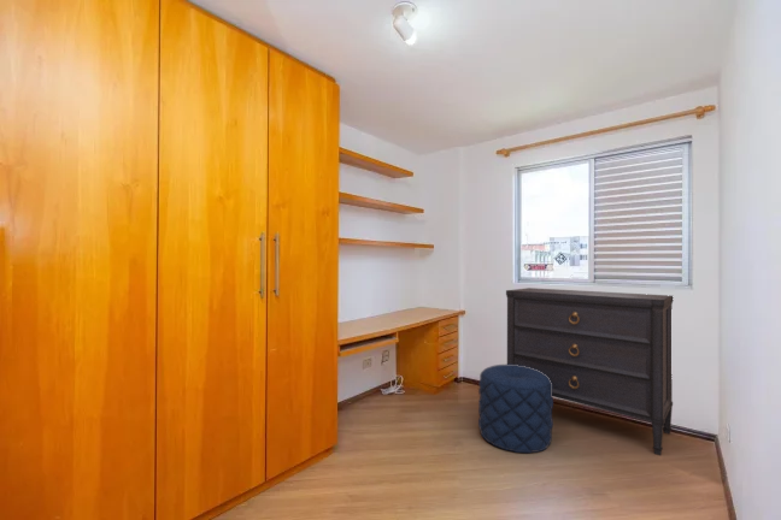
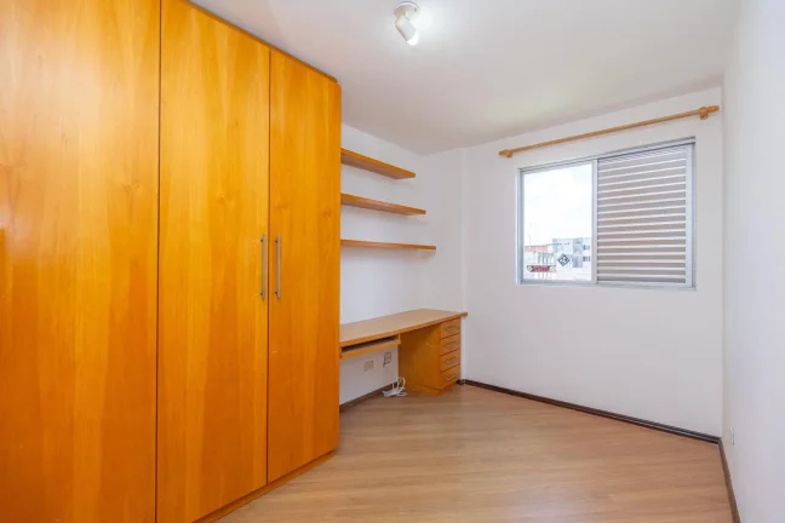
- pouf [477,364,554,454]
- dresser [505,286,675,456]
